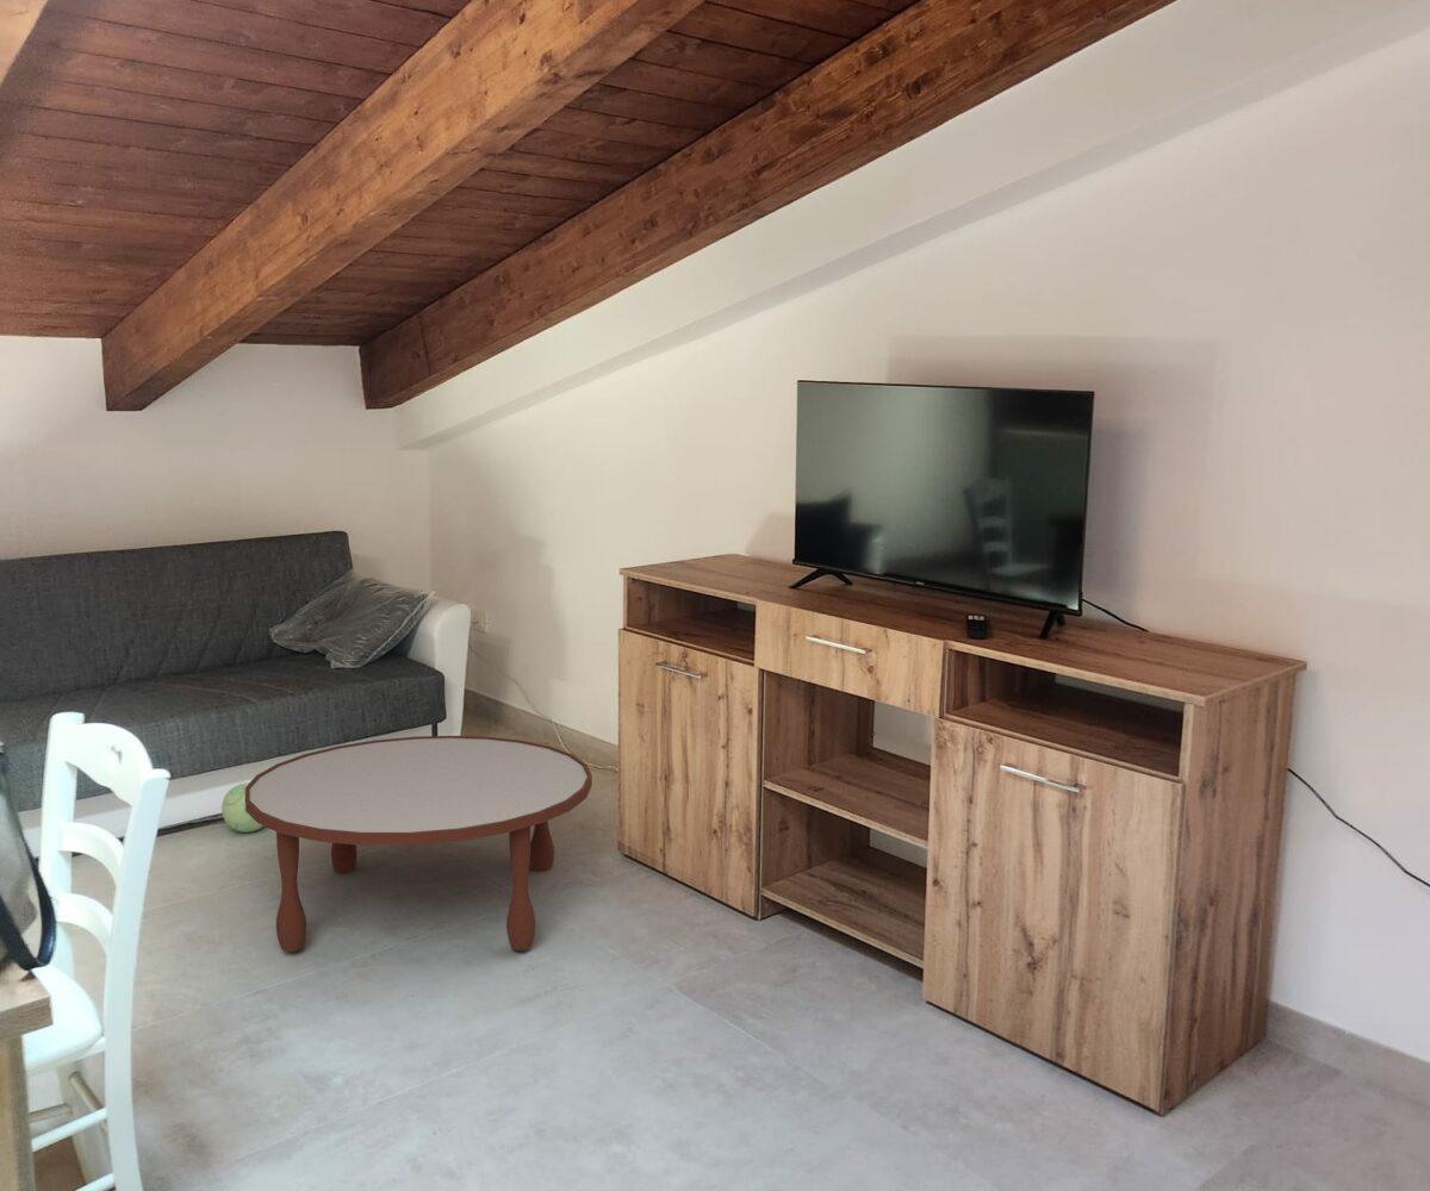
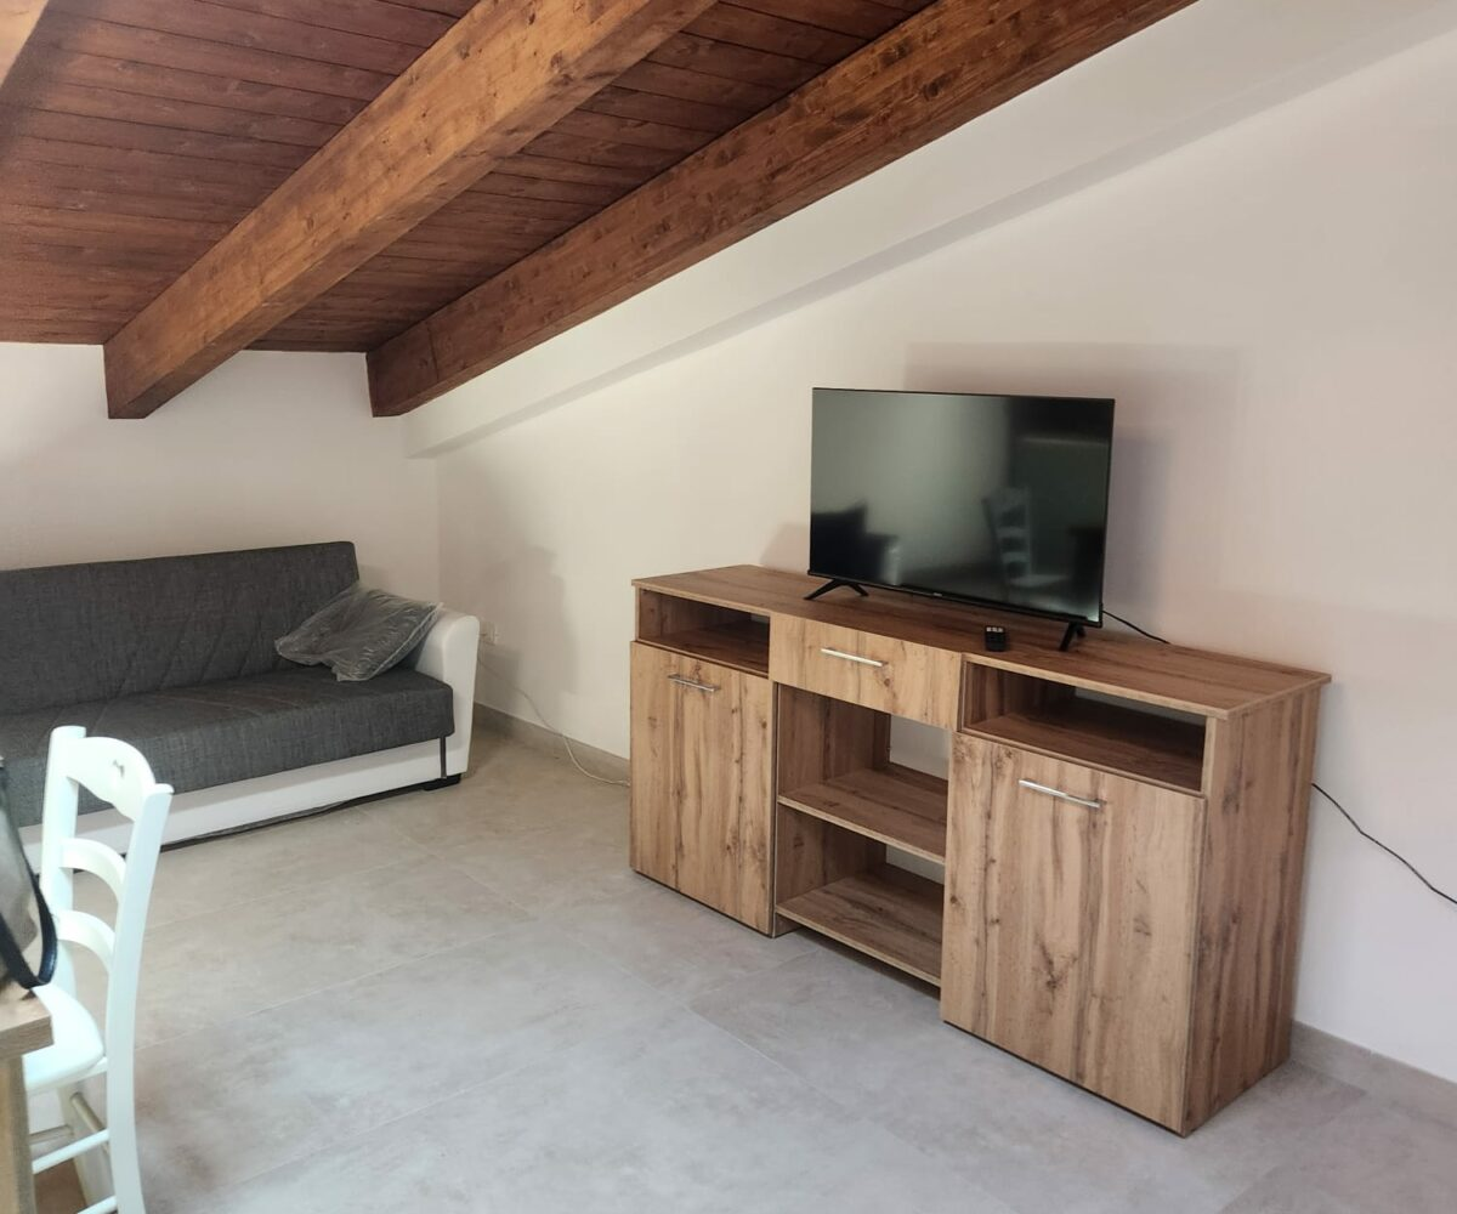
- coffee table [244,735,593,953]
- plush toy [220,782,265,834]
